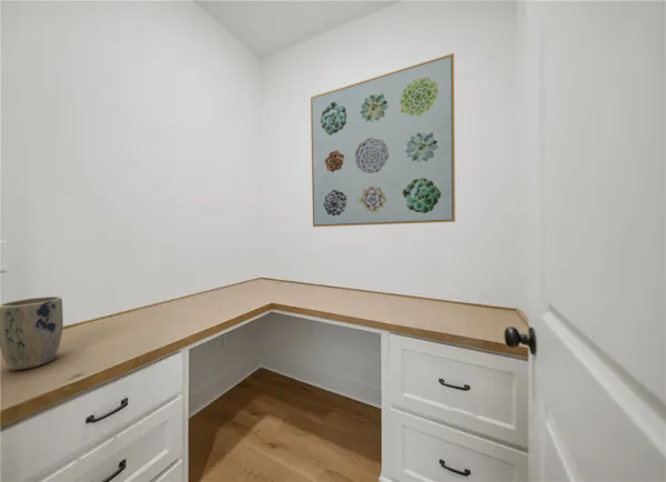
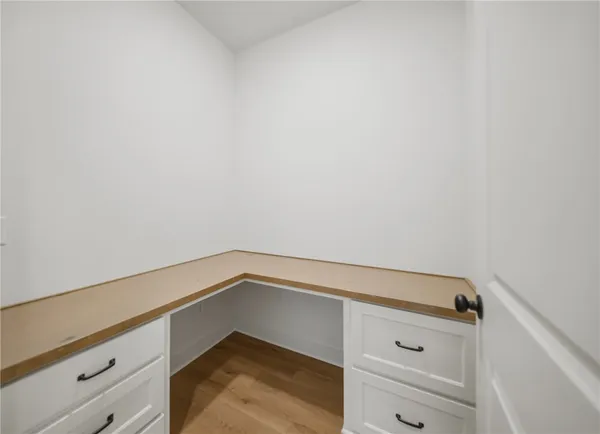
- wall art [310,52,456,228]
- plant pot [0,295,64,371]
